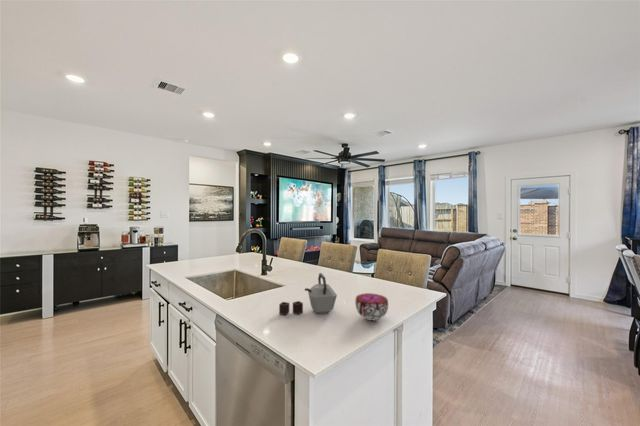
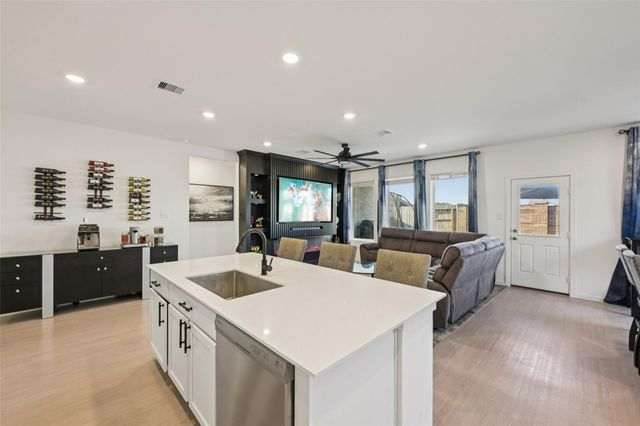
- decorative bowl [354,292,389,321]
- kettle [278,272,338,316]
